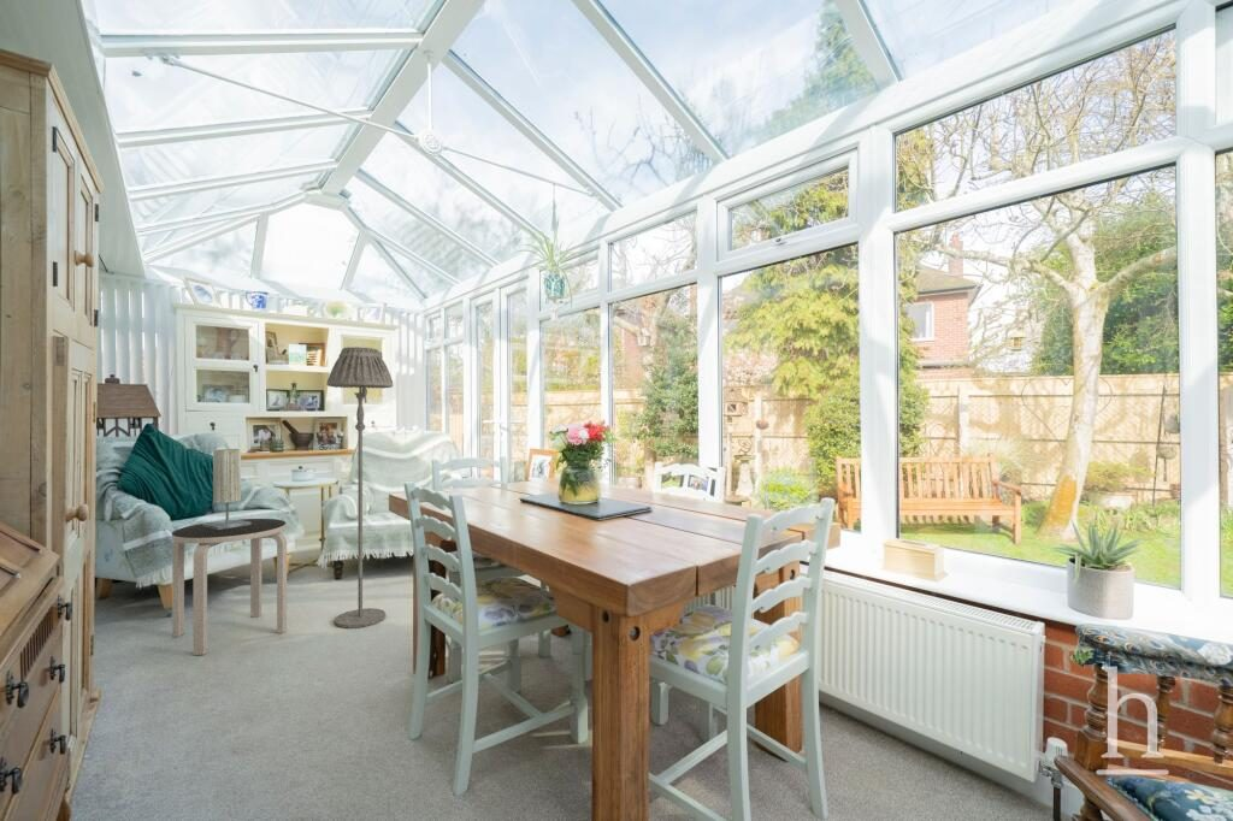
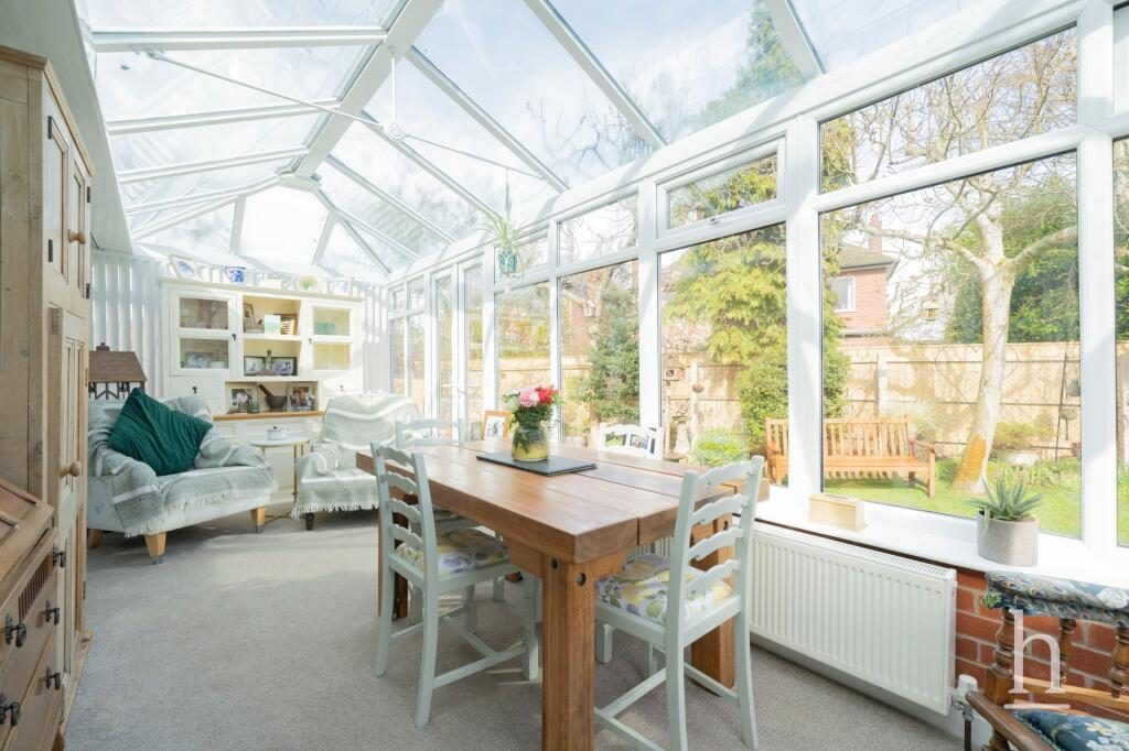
- side table [171,518,288,656]
- table lamp [202,448,252,530]
- floor lamp [326,345,394,630]
